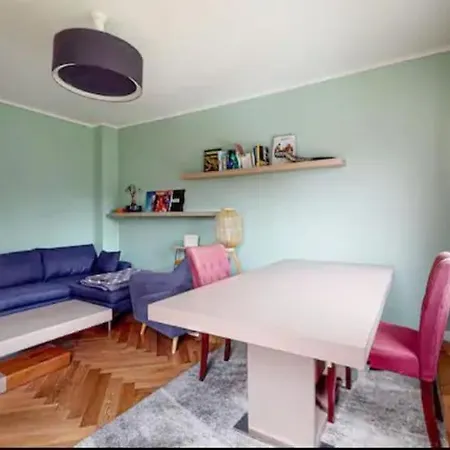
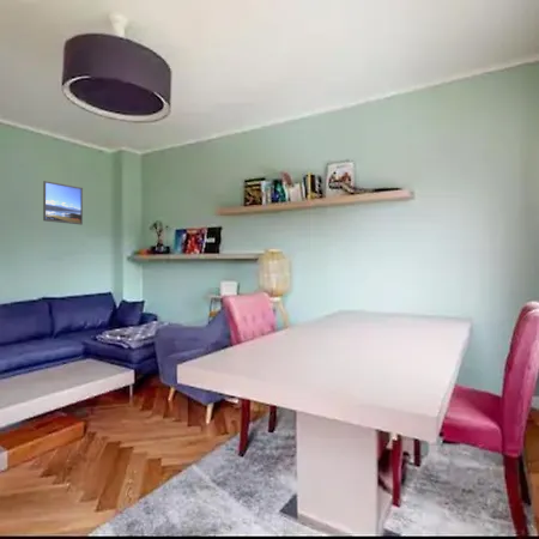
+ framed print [42,180,84,225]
